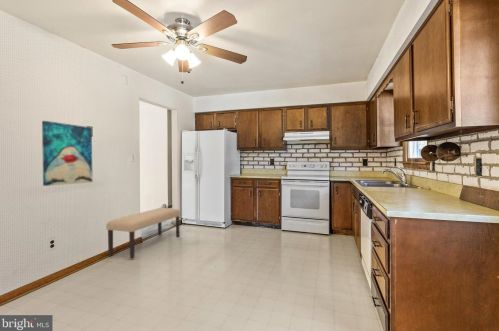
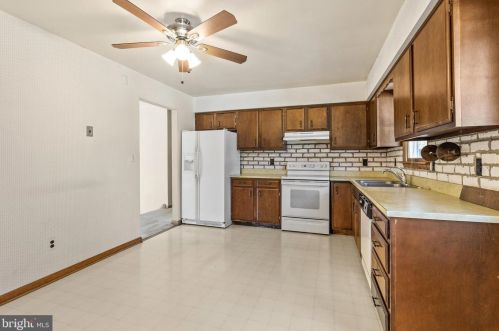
- bench [105,207,181,259]
- wall art [41,120,93,187]
